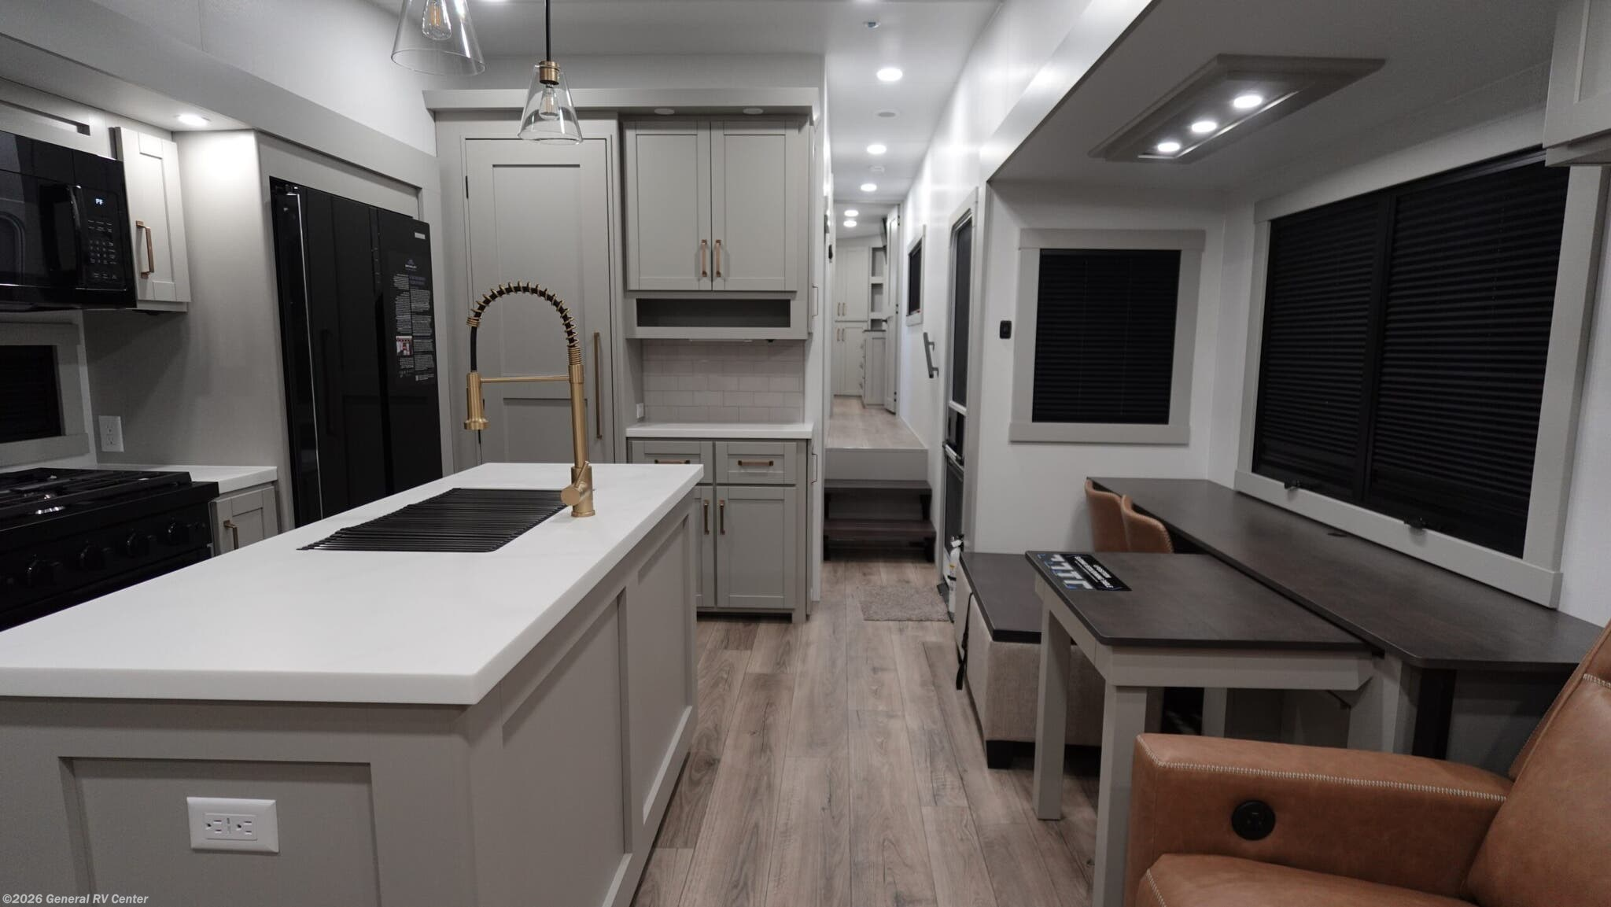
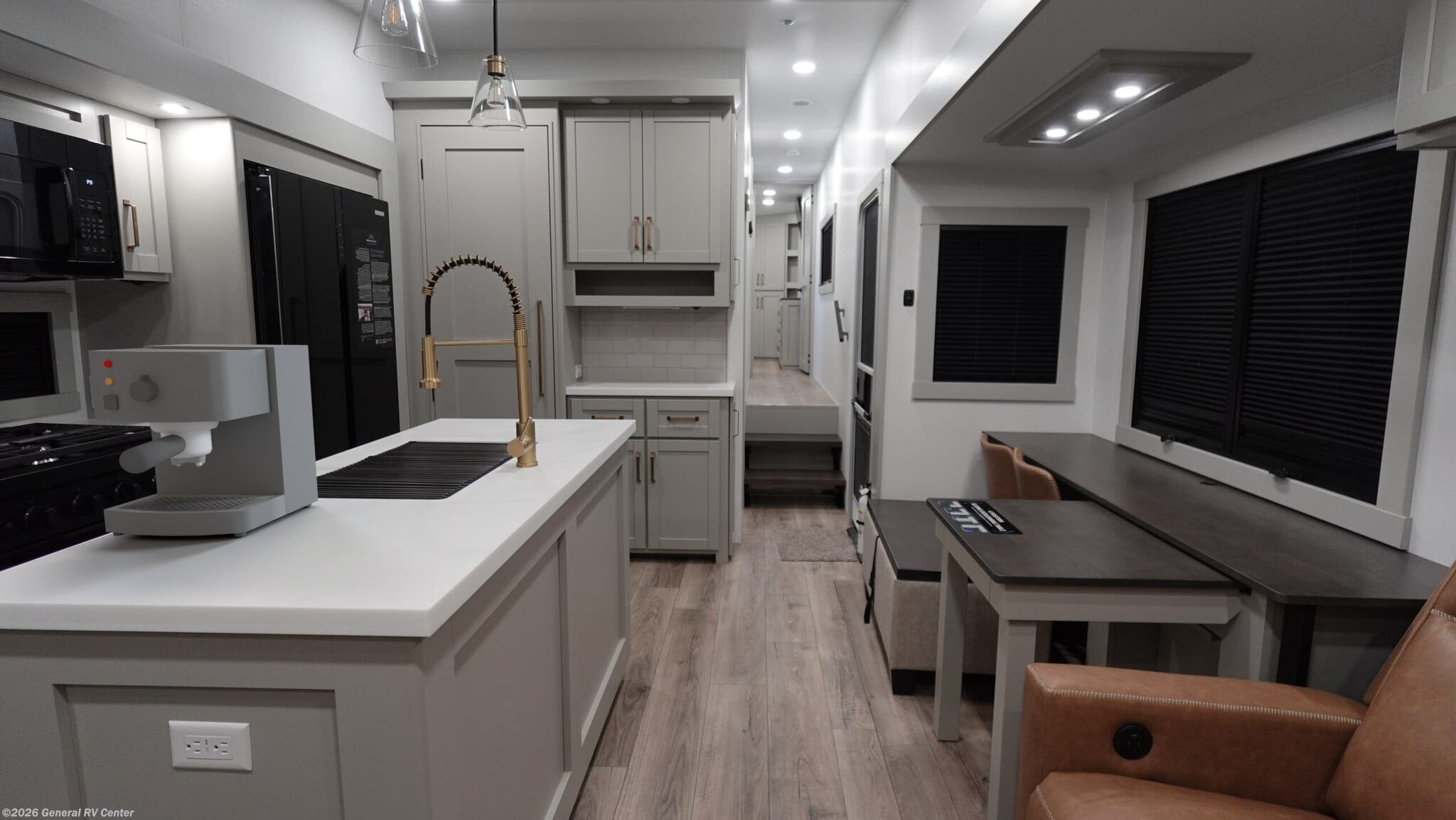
+ coffee maker [87,344,319,538]
